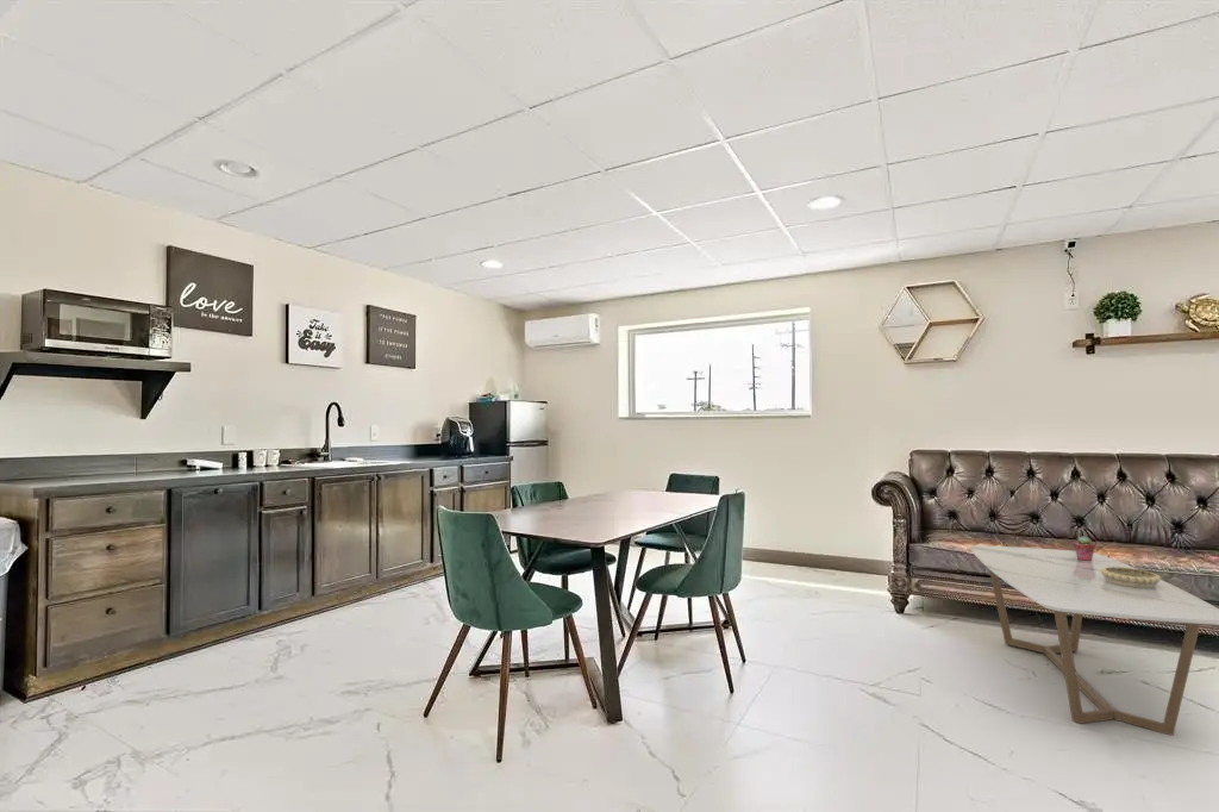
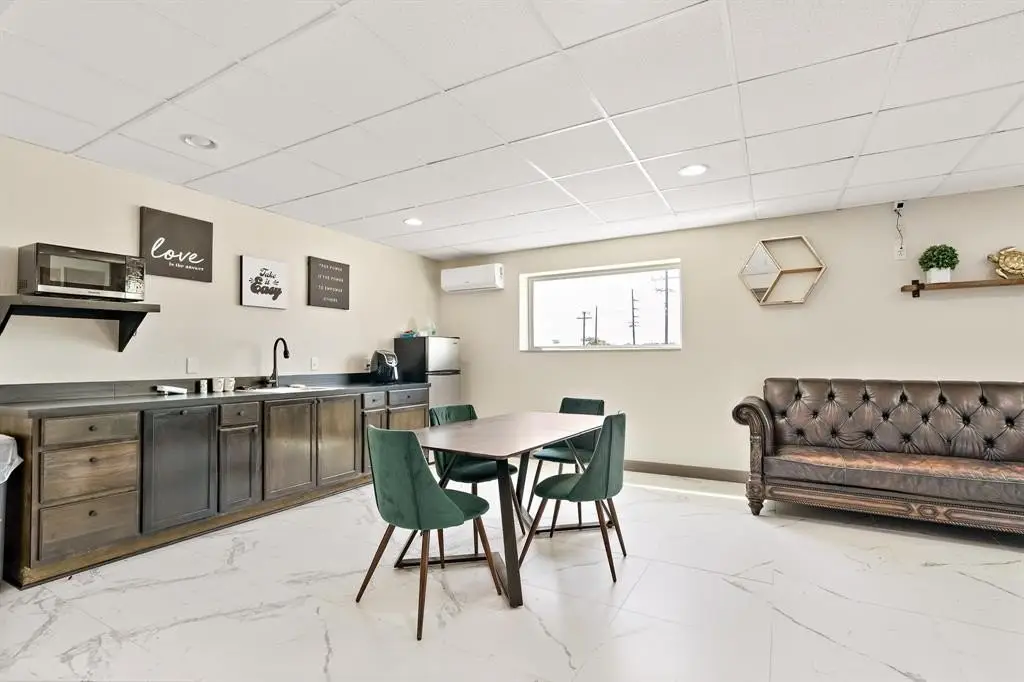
- coffee table [969,544,1219,737]
- potted succulent [1071,535,1096,561]
- decorative bowl [1100,567,1162,588]
